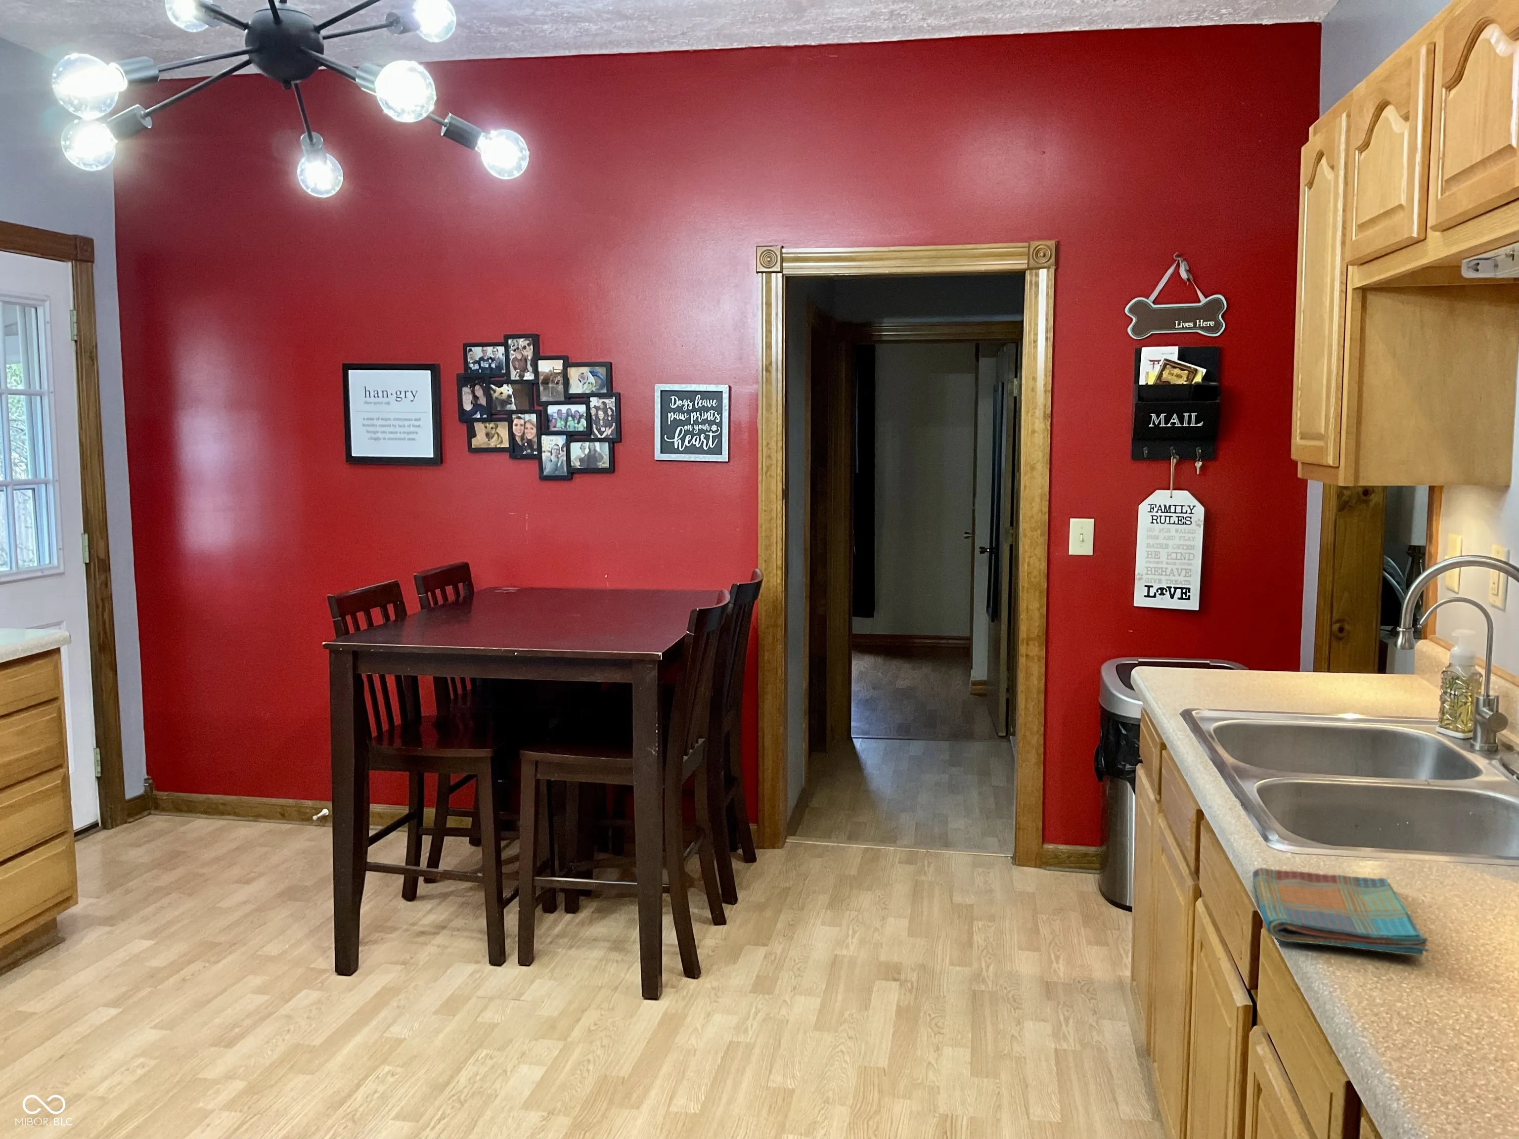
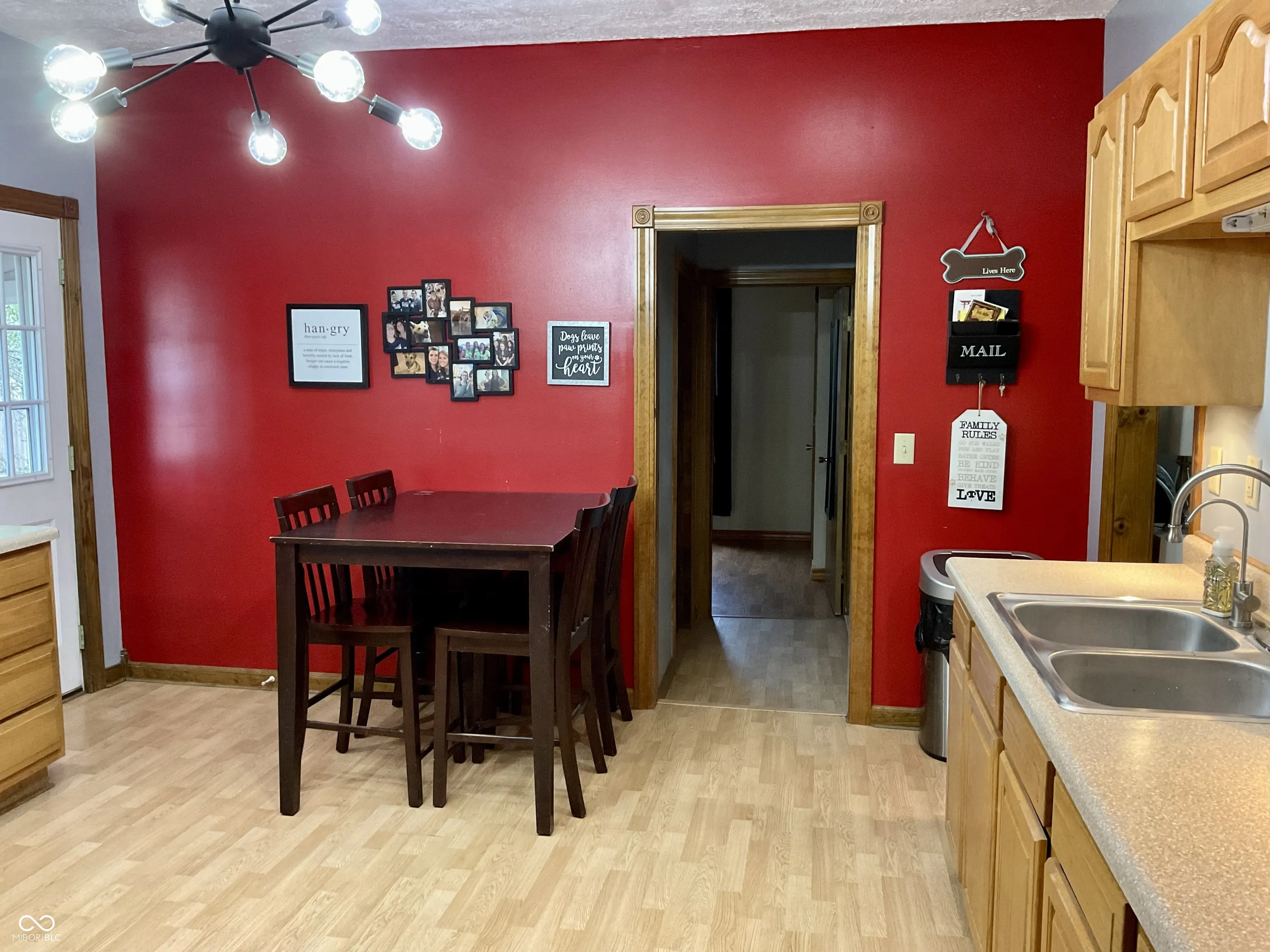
- dish towel [1252,867,1429,957]
